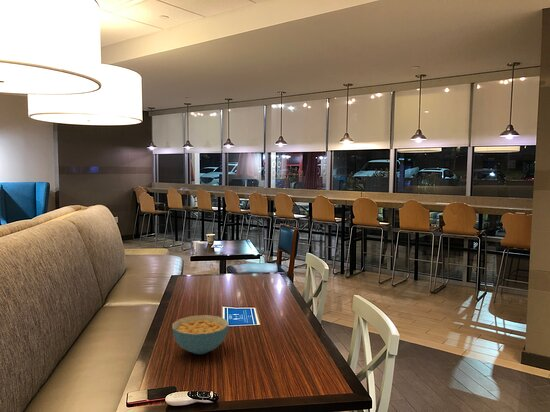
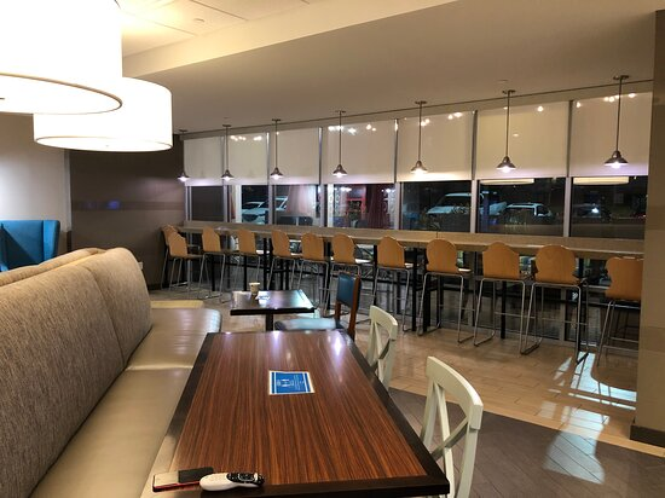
- cereal bowl [171,314,230,355]
